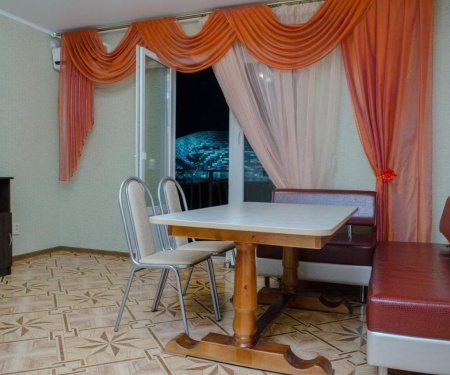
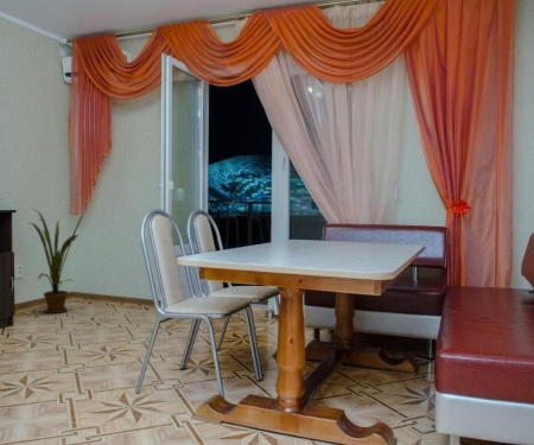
+ house plant [28,206,89,314]
